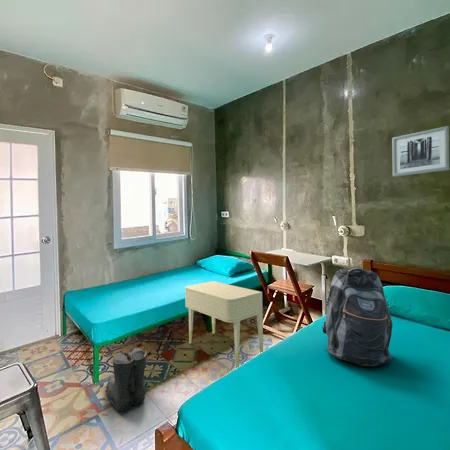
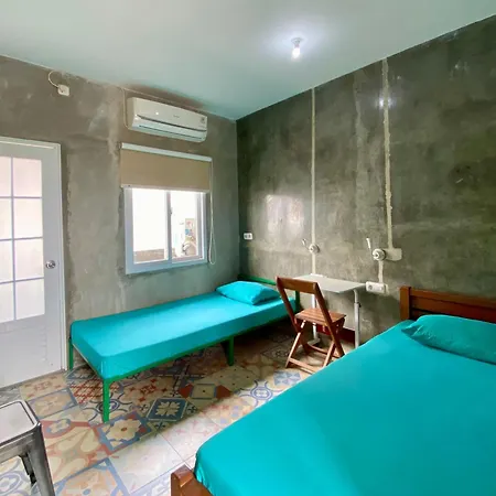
- wall art [391,125,450,178]
- boots [104,347,149,412]
- nightstand [184,280,264,369]
- backpack [321,266,394,368]
